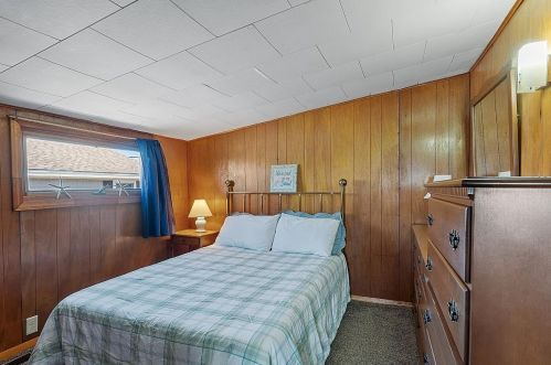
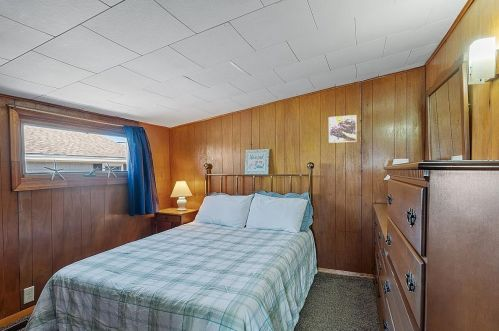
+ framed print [328,114,358,144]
